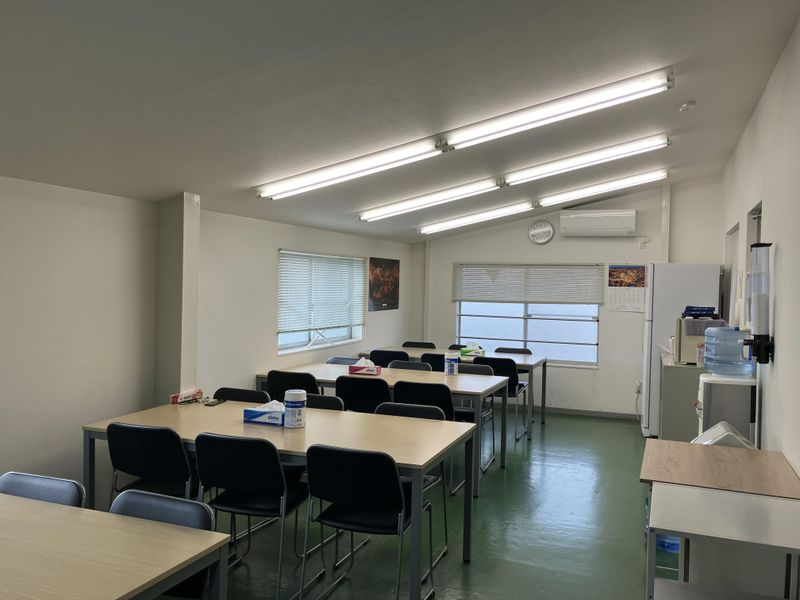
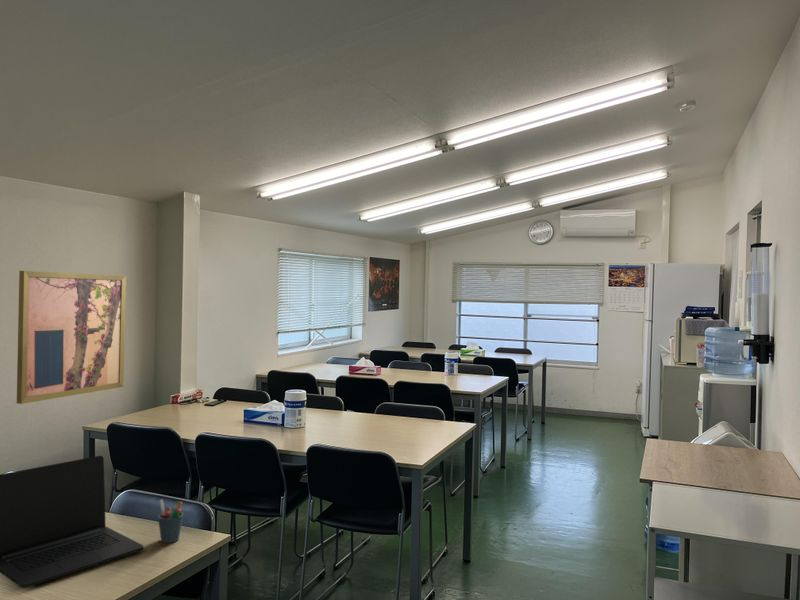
+ pen holder [157,498,184,544]
+ laptop [0,455,145,589]
+ wall art [16,270,127,405]
